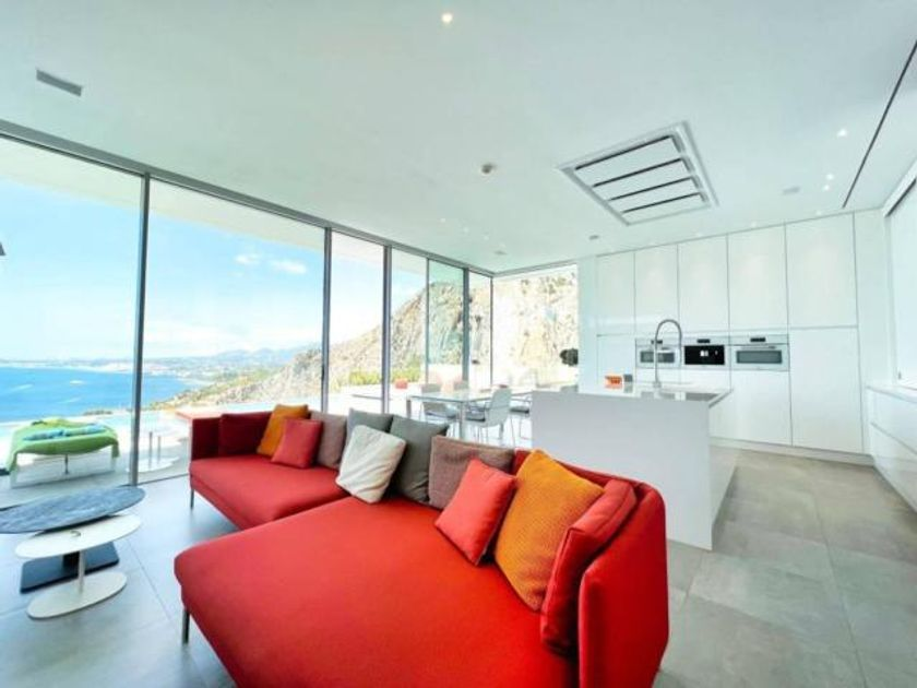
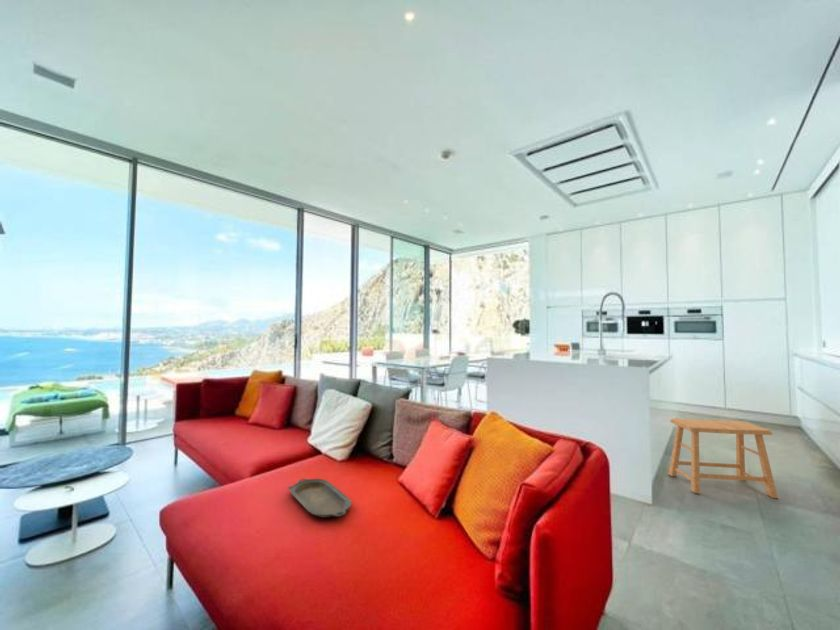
+ stool [668,418,779,499]
+ serving tray [286,478,352,519]
